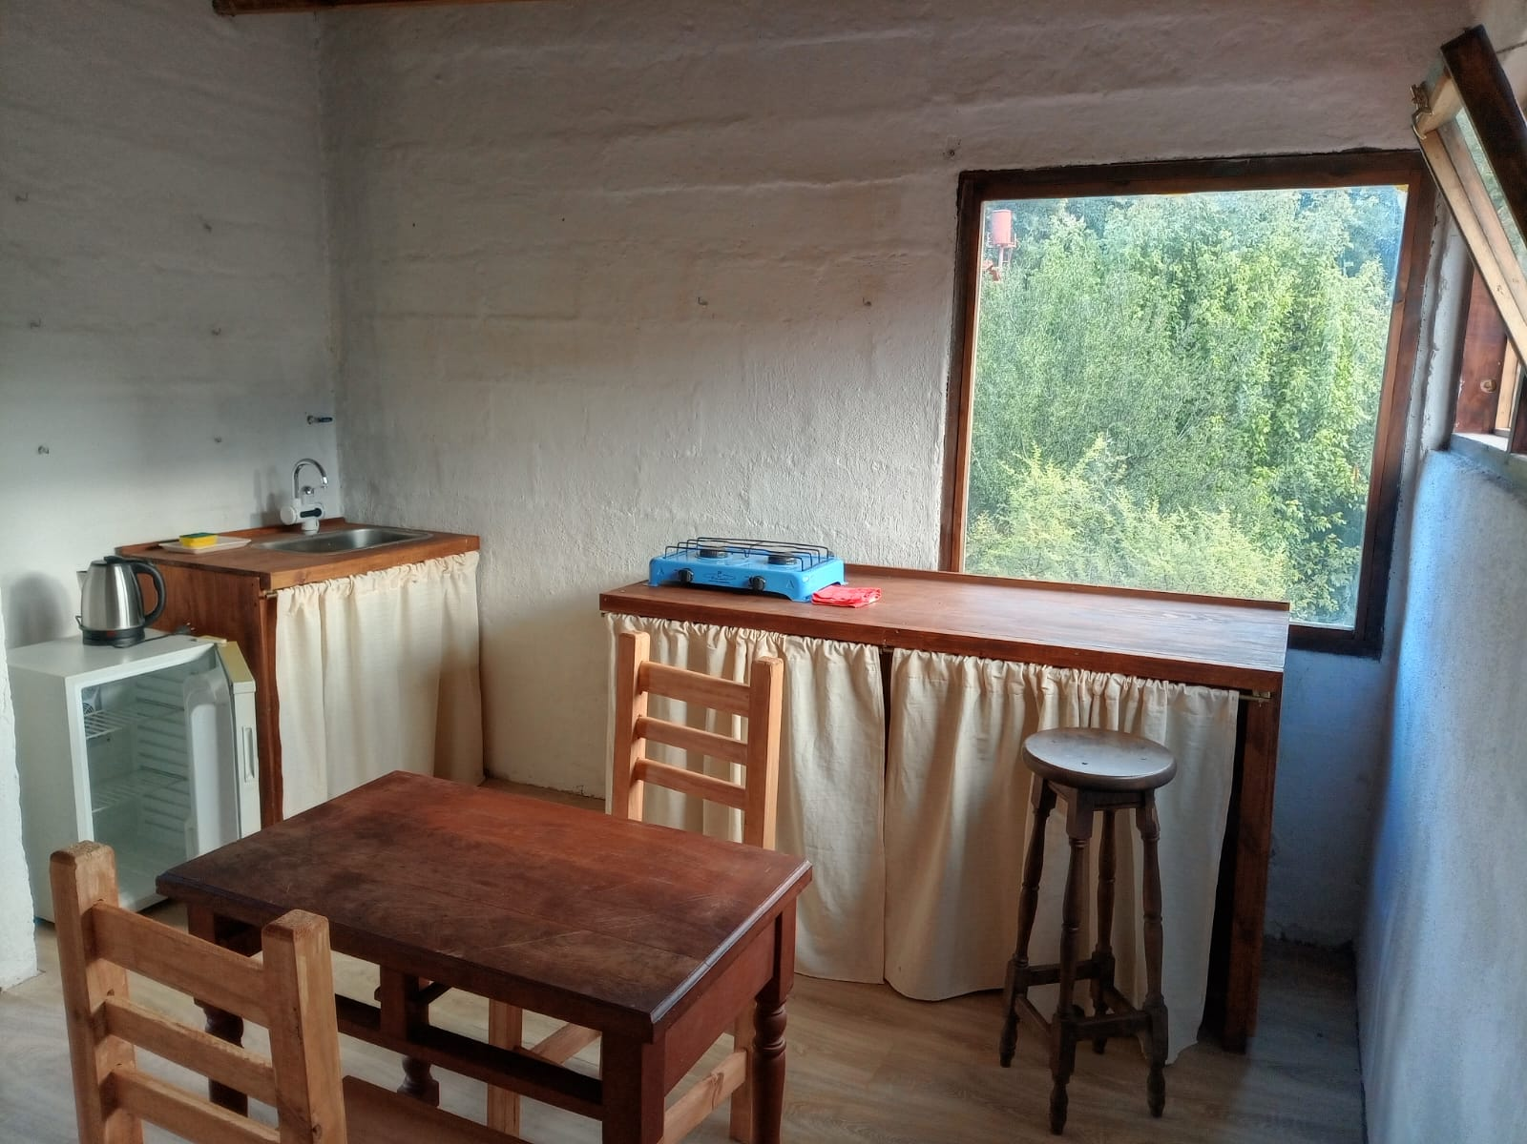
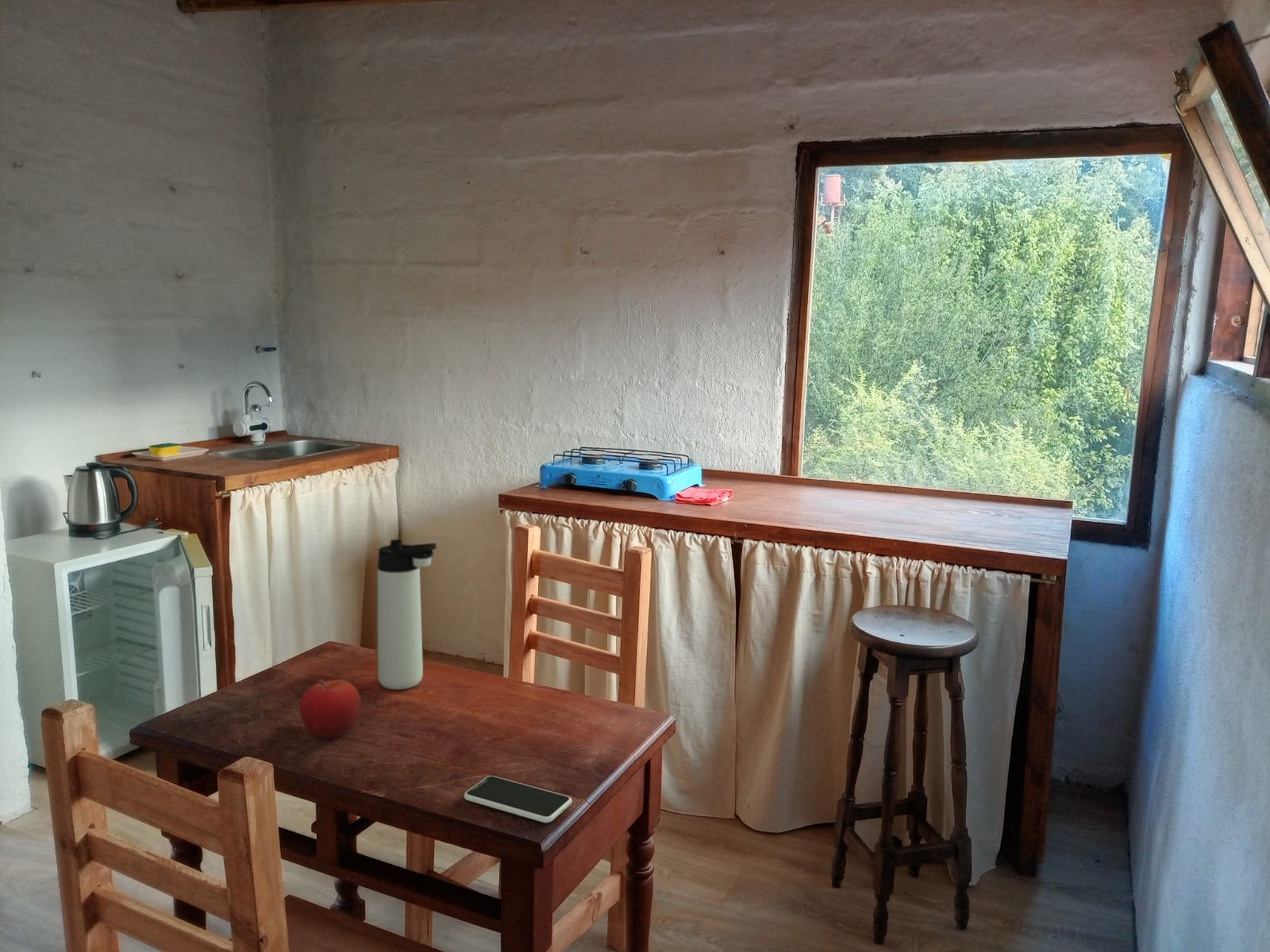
+ thermos bottle [377,539,437,690]
+ fruit [298,679,362,740]
+ smartphone [464,775,572,823]
